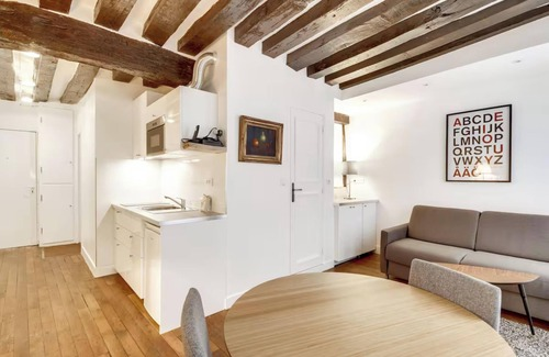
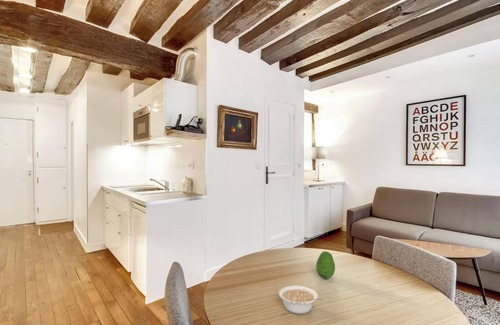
+ fruit [315,250,336,280]
+ legume [278,285,325,315]
